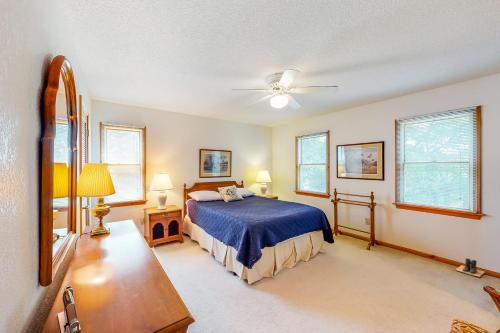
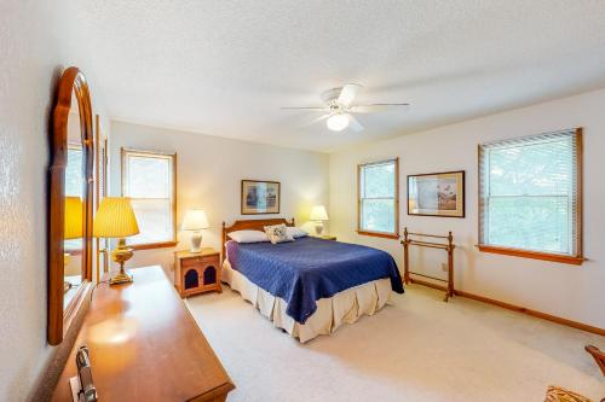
- boots [454,257,486,278]
